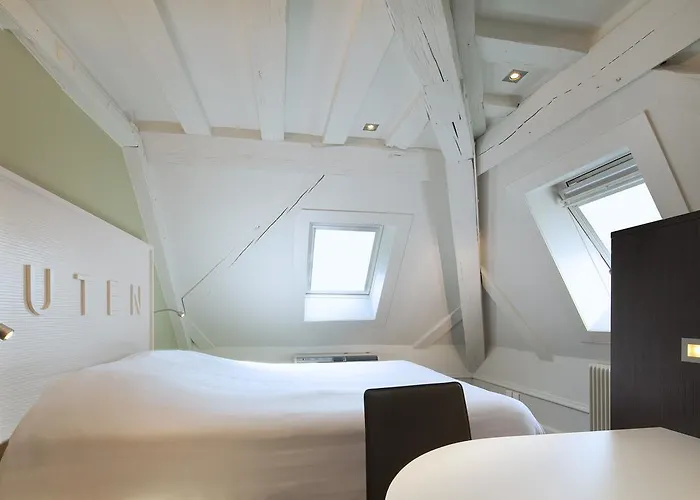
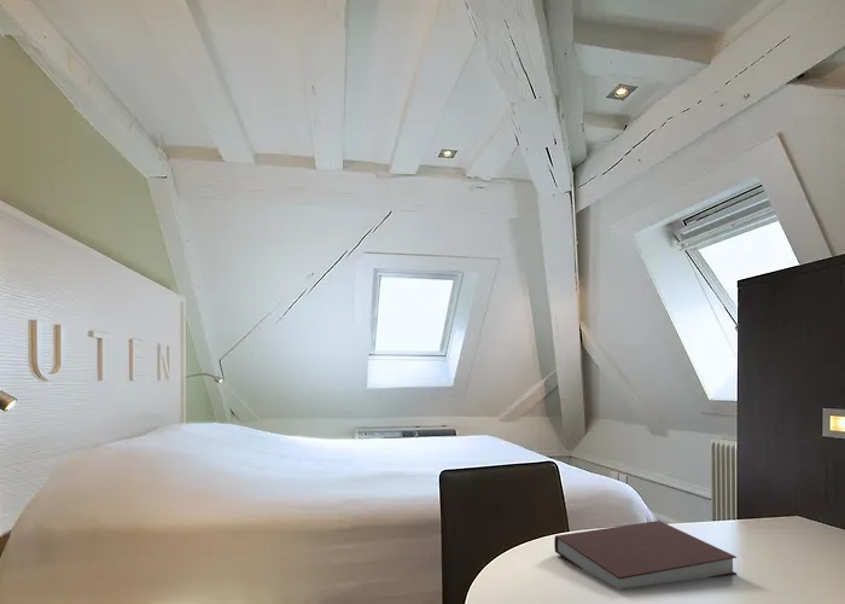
+ notebook [553,519,738,590]
